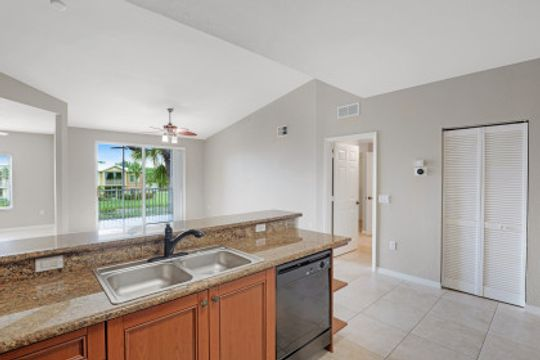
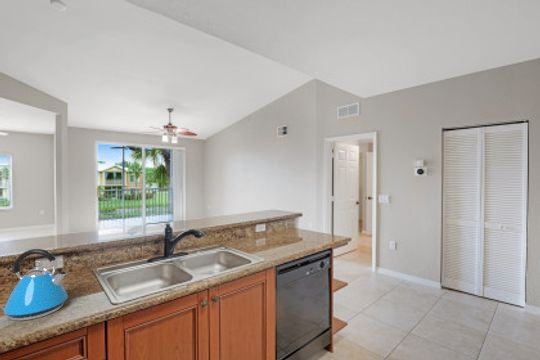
+ kettle [1,248,69,322]
